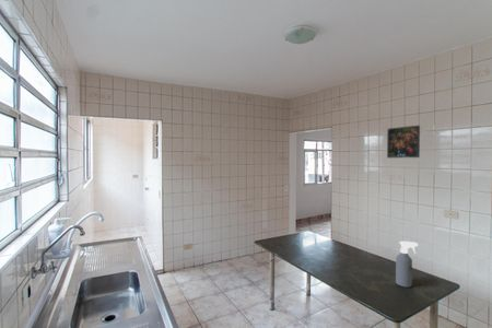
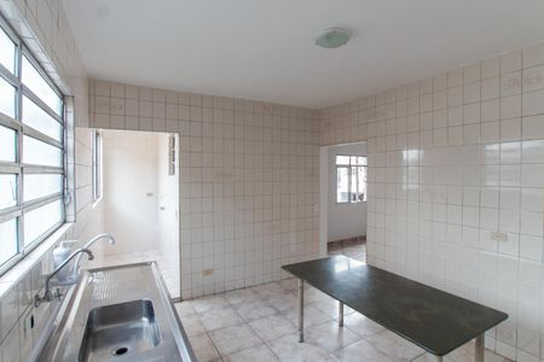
- spray bottle [395,239,419,289]
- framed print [386,125,421,159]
